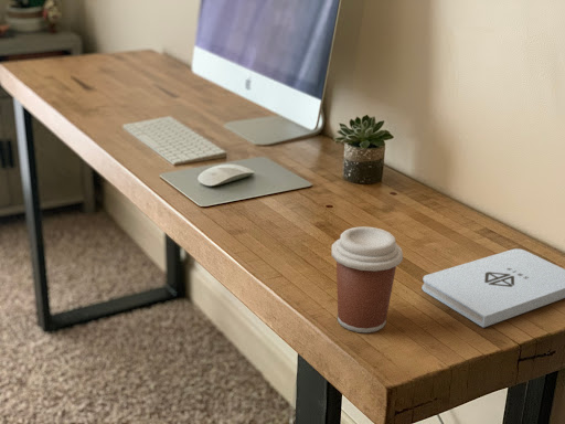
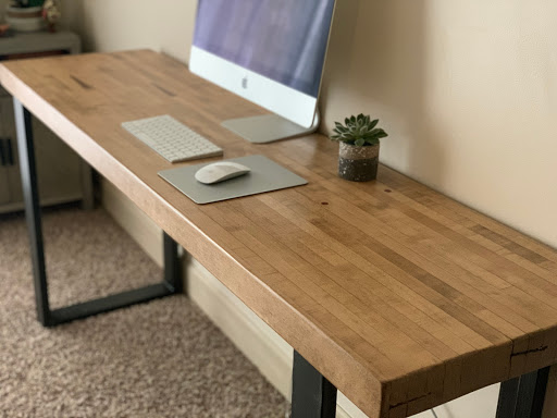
- coffee cup [331,225,404,333]
- notepad [422,247,565,329]
